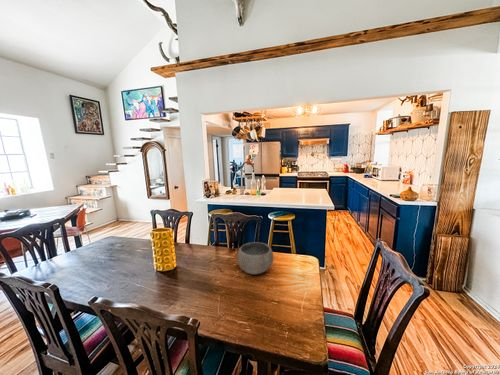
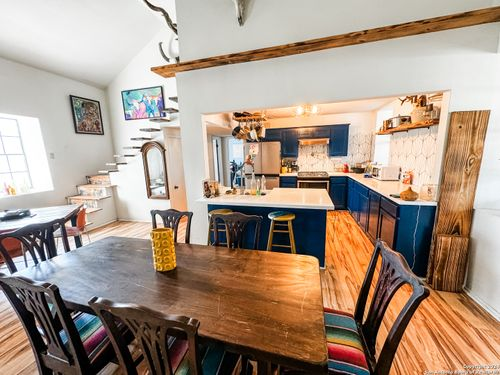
- bowl [236,241,274,275]
